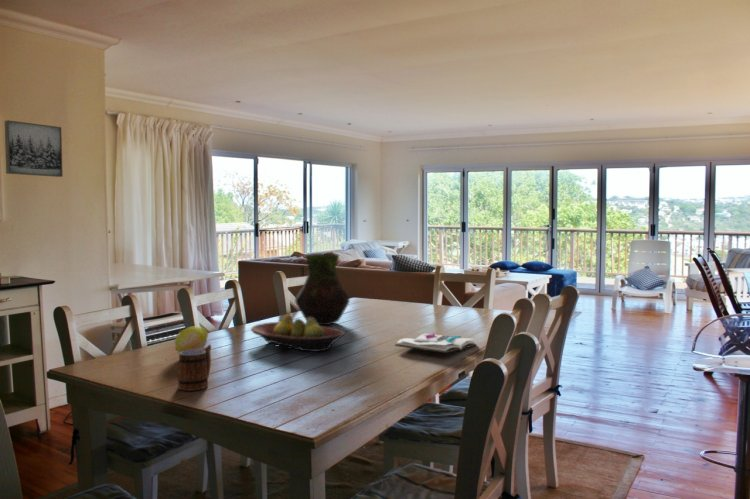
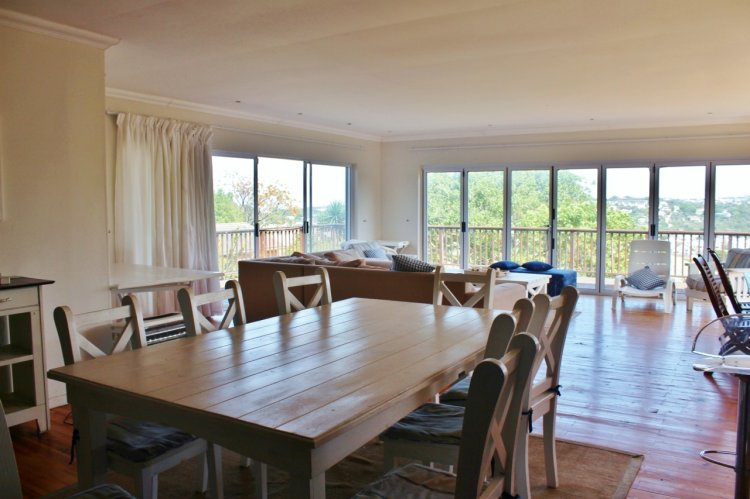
- book [394,333,478,354]
- vase [294,253,351,326]
- wall art [4,119,64,178]
- fruit [174,326,209,354]
- mug [177,344,212,392]
- fruit bowl [250,314,346,352]
